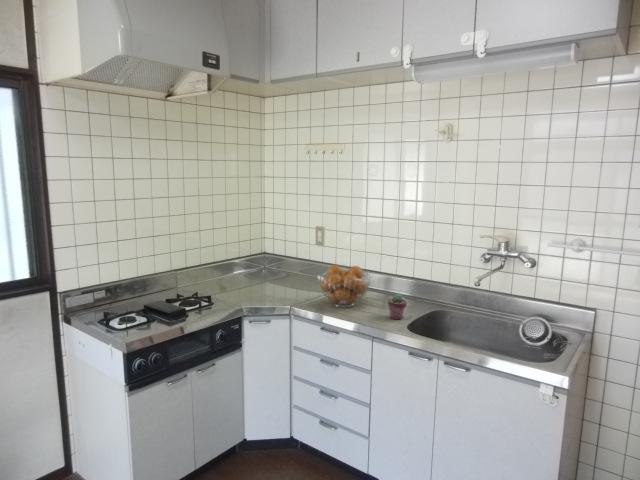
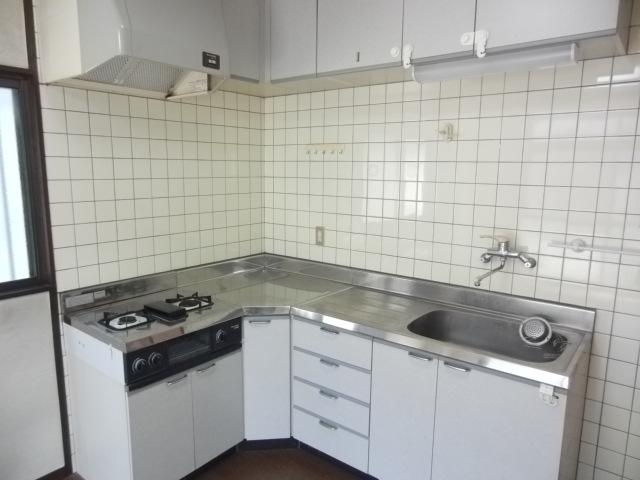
- fruit basket [316,264,372,308]
- potted succulent [387,293,408,320]
